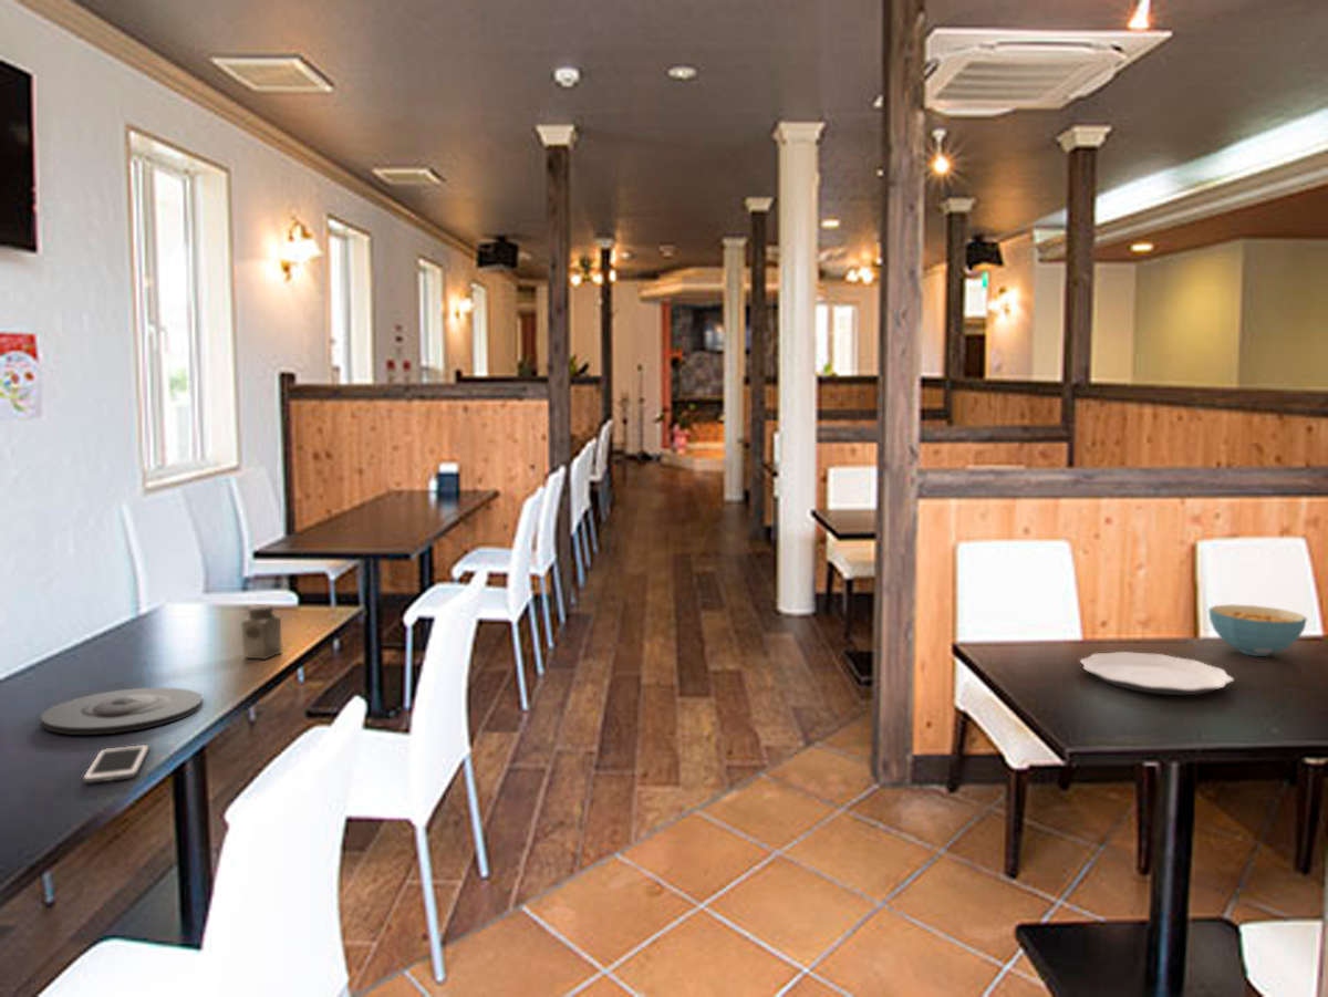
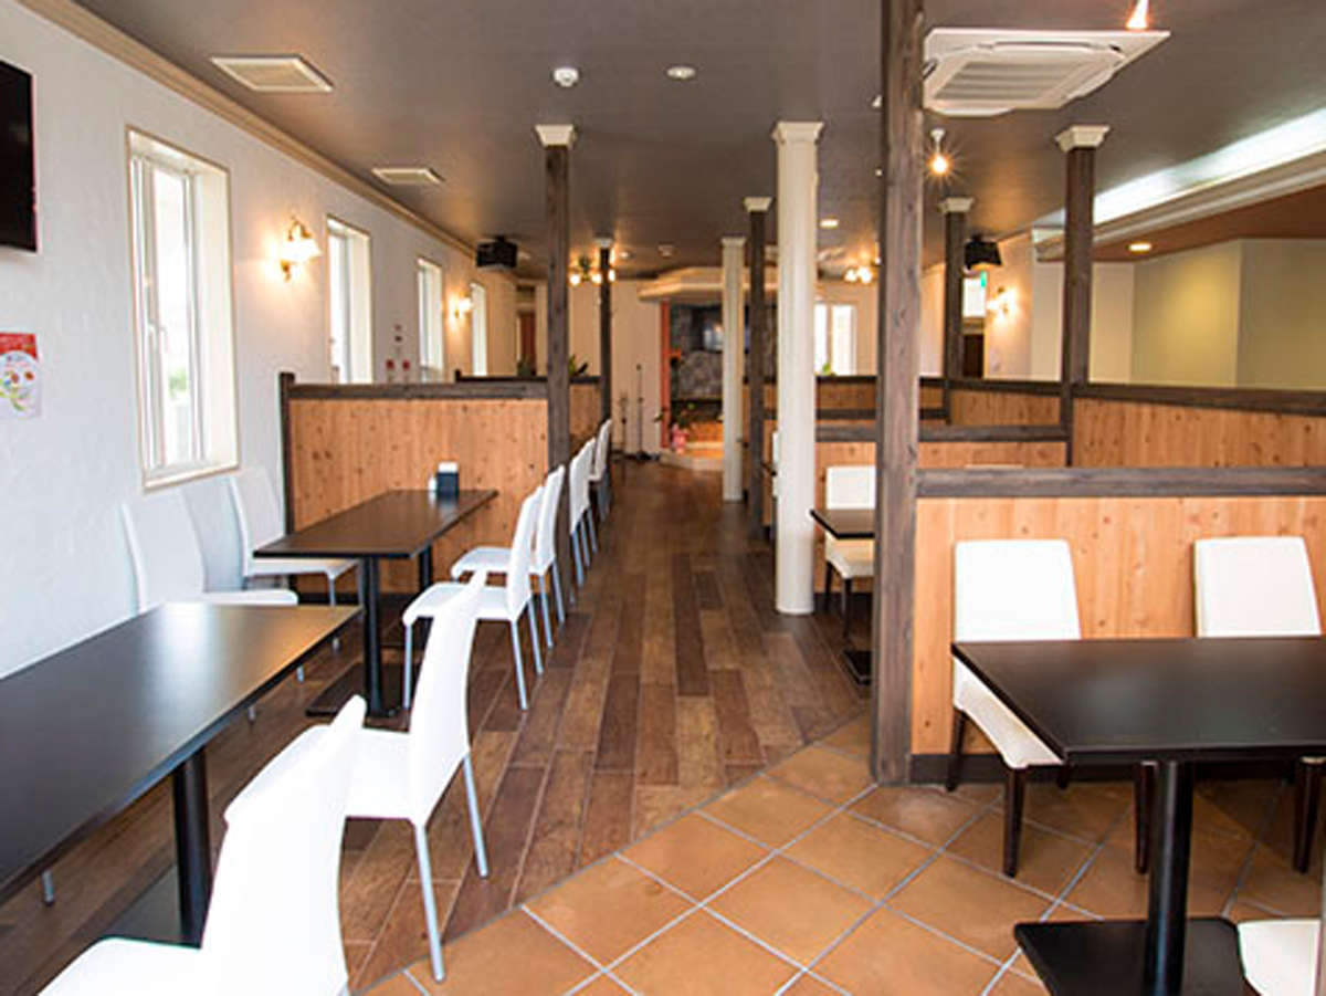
- cereal bowl [1207,604,1308,657]
- salt shaker [241,603,283,661]
- plate [1079,651,1235,696]
- cell phone [82,744,151,785]
- plate [40,686,204,736]
